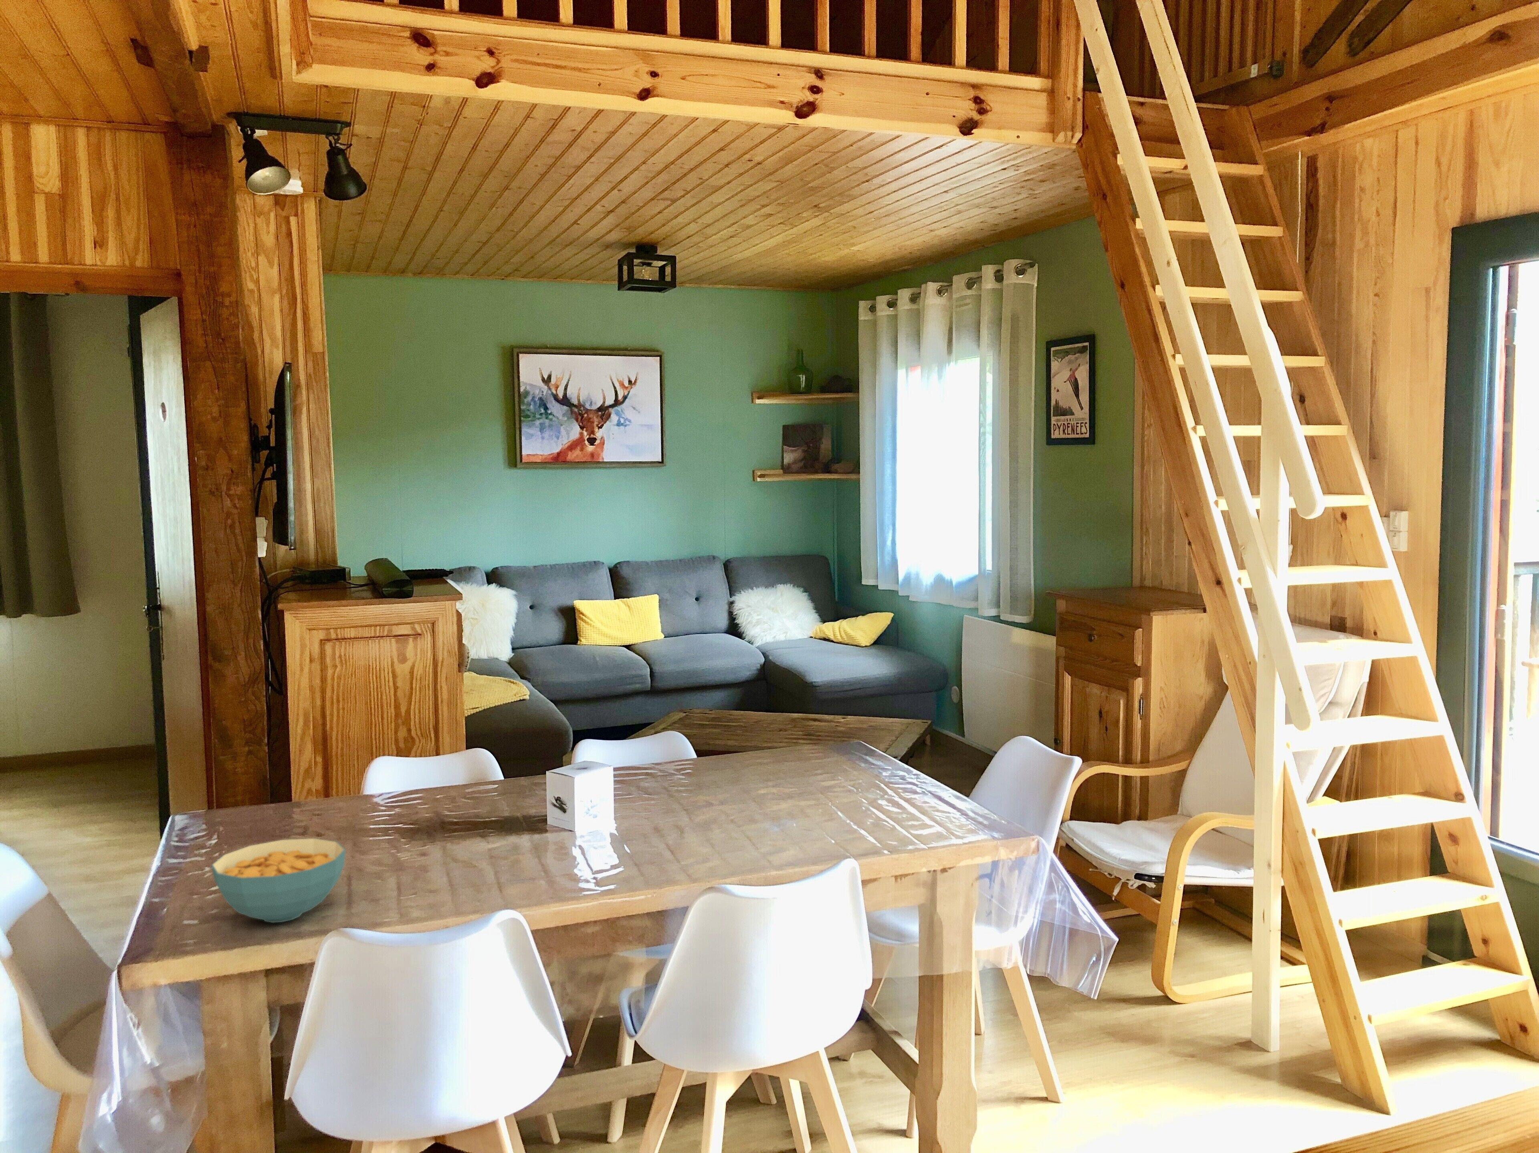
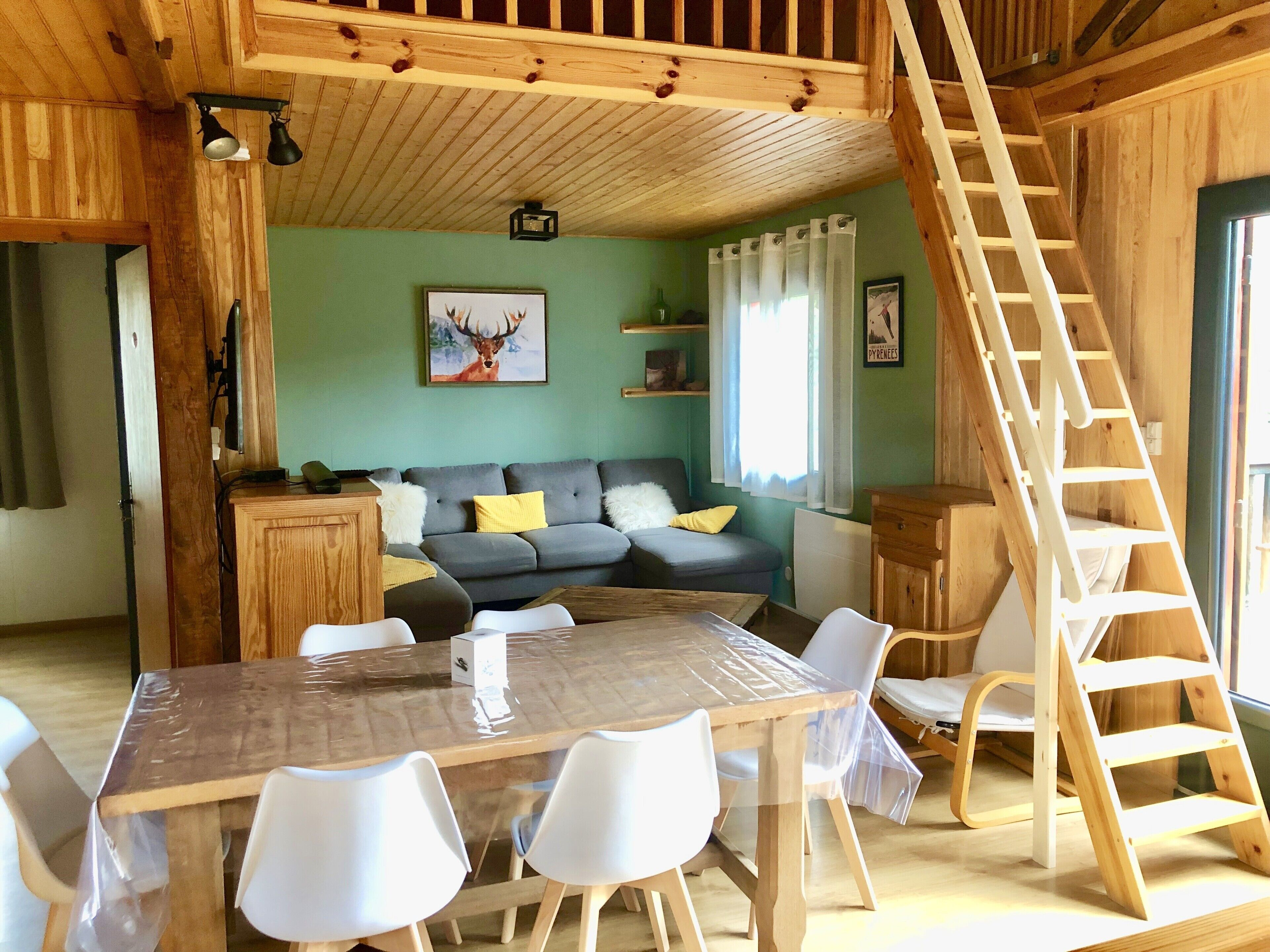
- cereal bowl [211,838,345,923]
